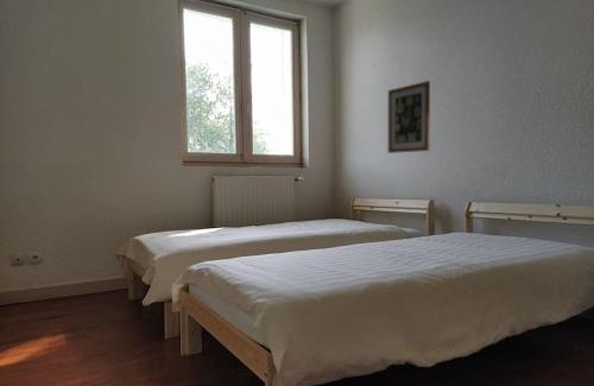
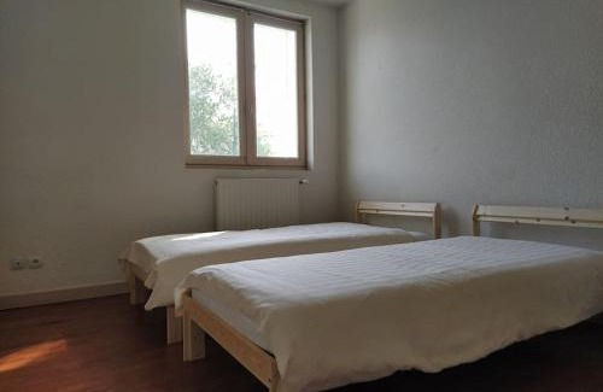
- wall art [387,80,431,154]
